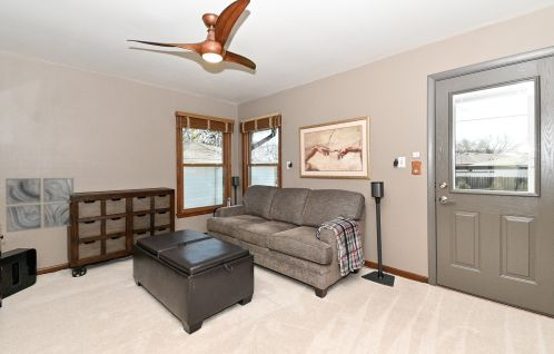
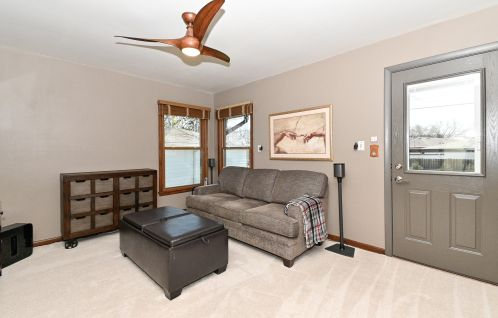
- wall art [4,177,75,234]
